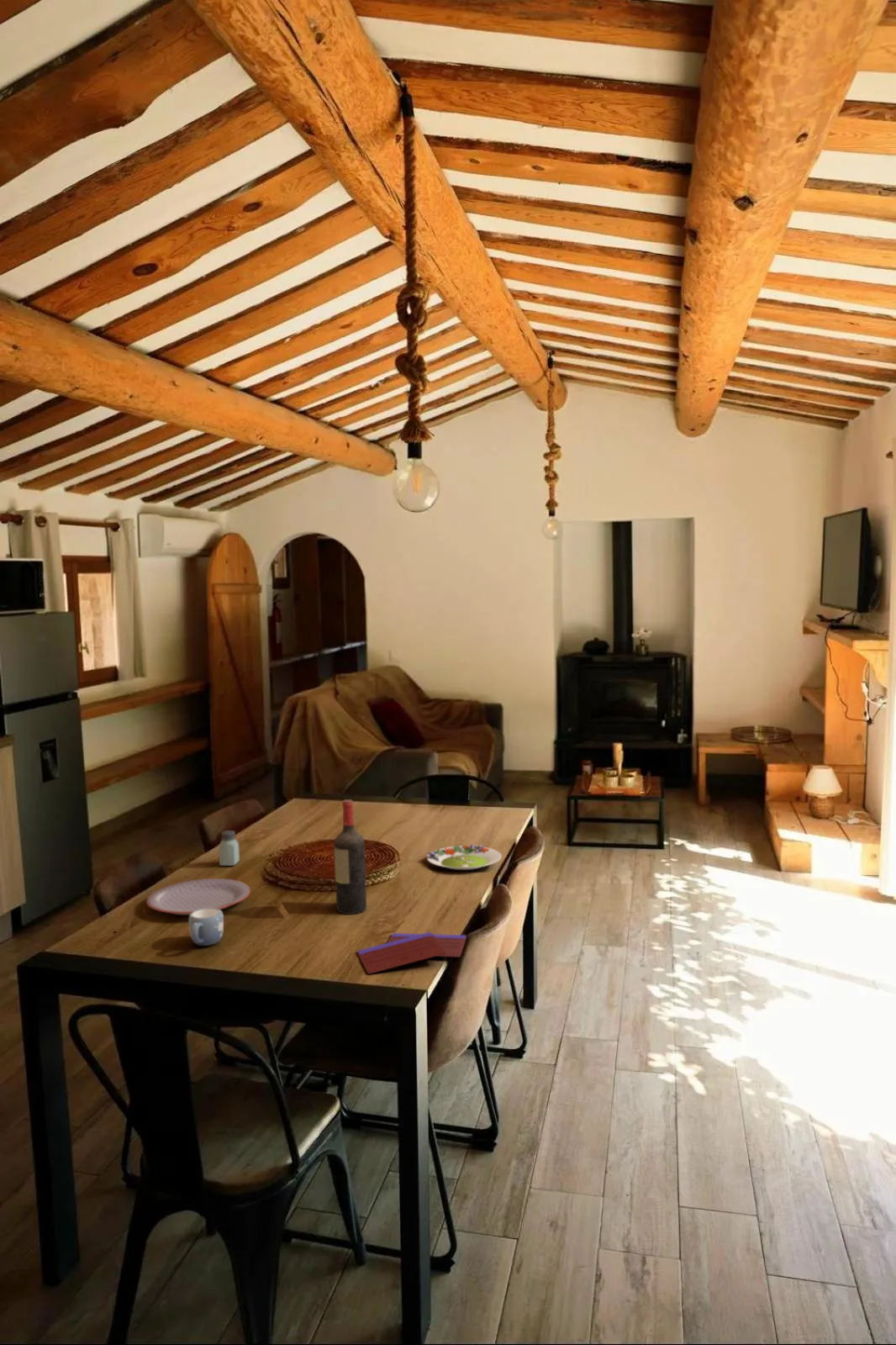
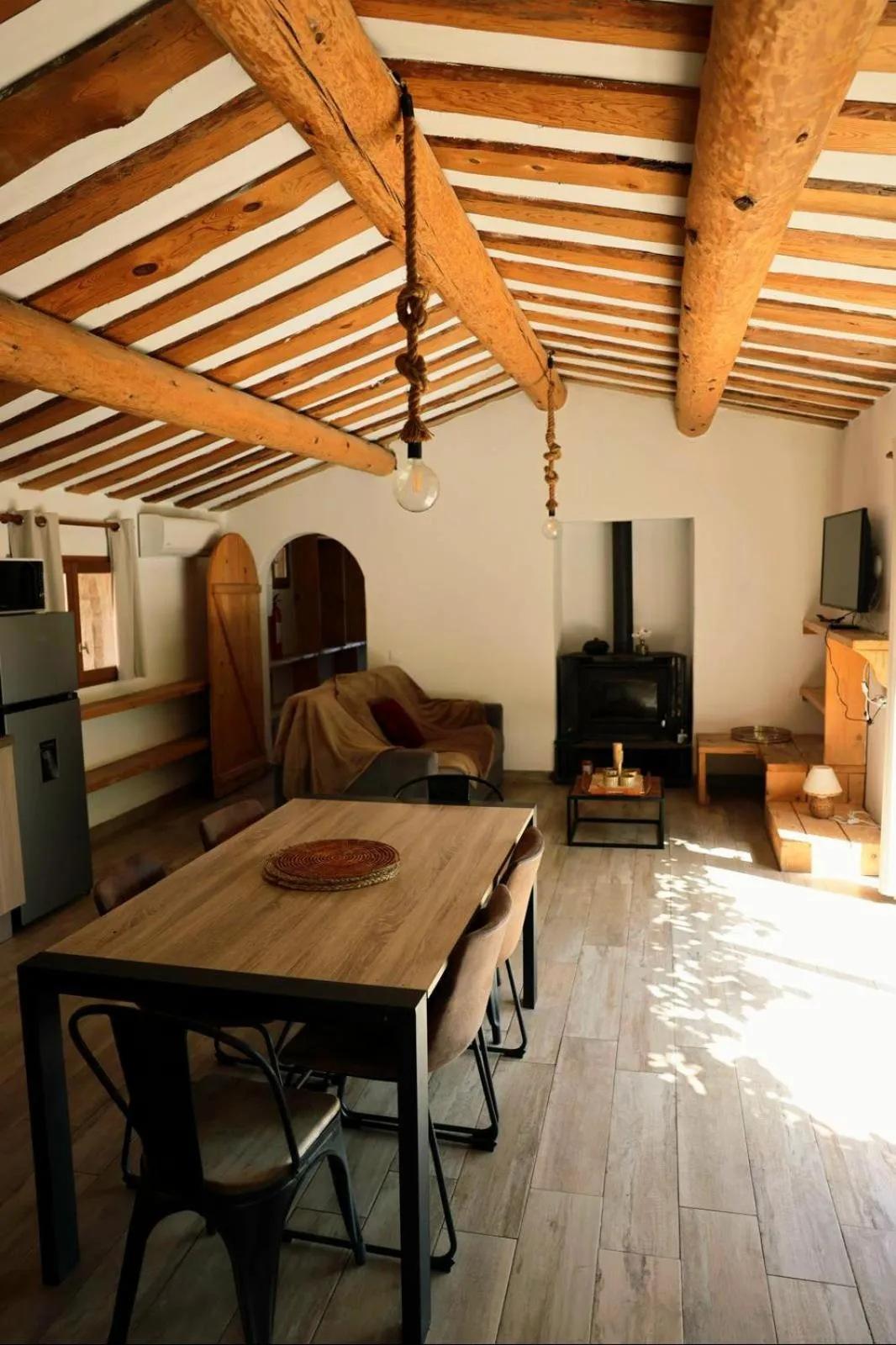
- wine bottle [333,799,367,915]
- mug [188,908,224,947]
- book [356,931,467,975]
- plate [145,878,251,915]
- saltshaker [219,830,240,867]
- salad plate [425,843,503,871]
